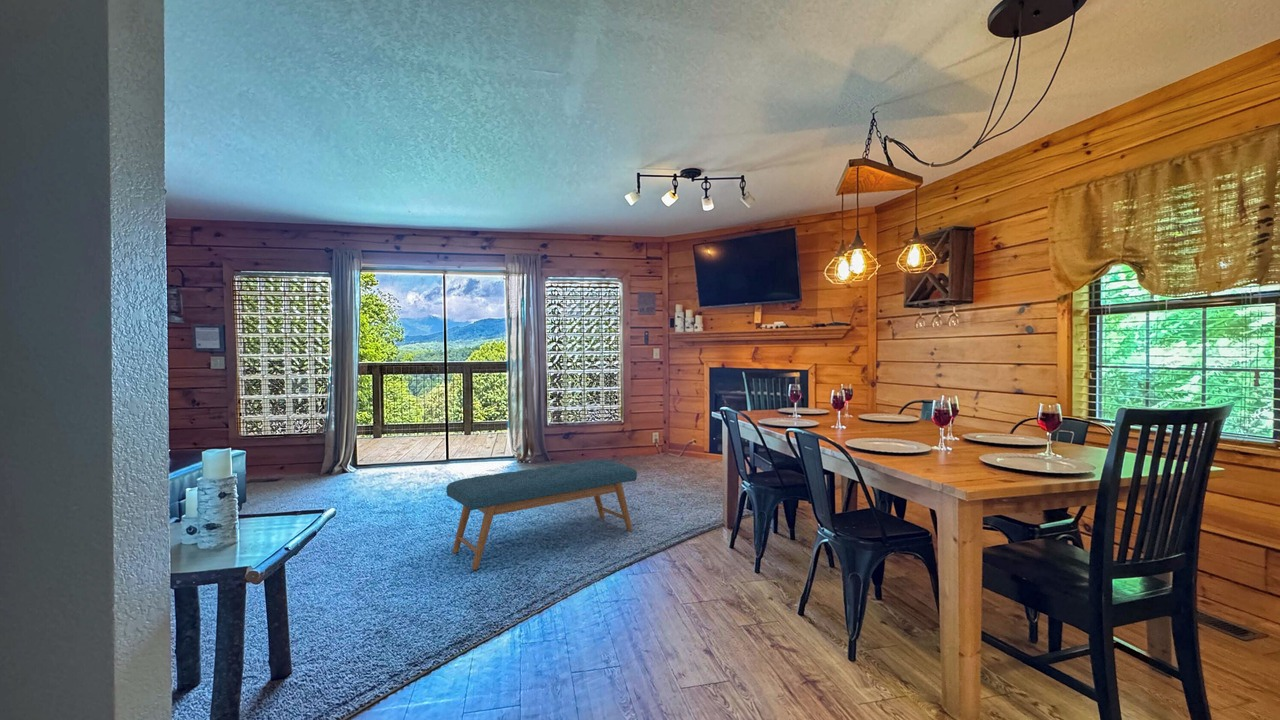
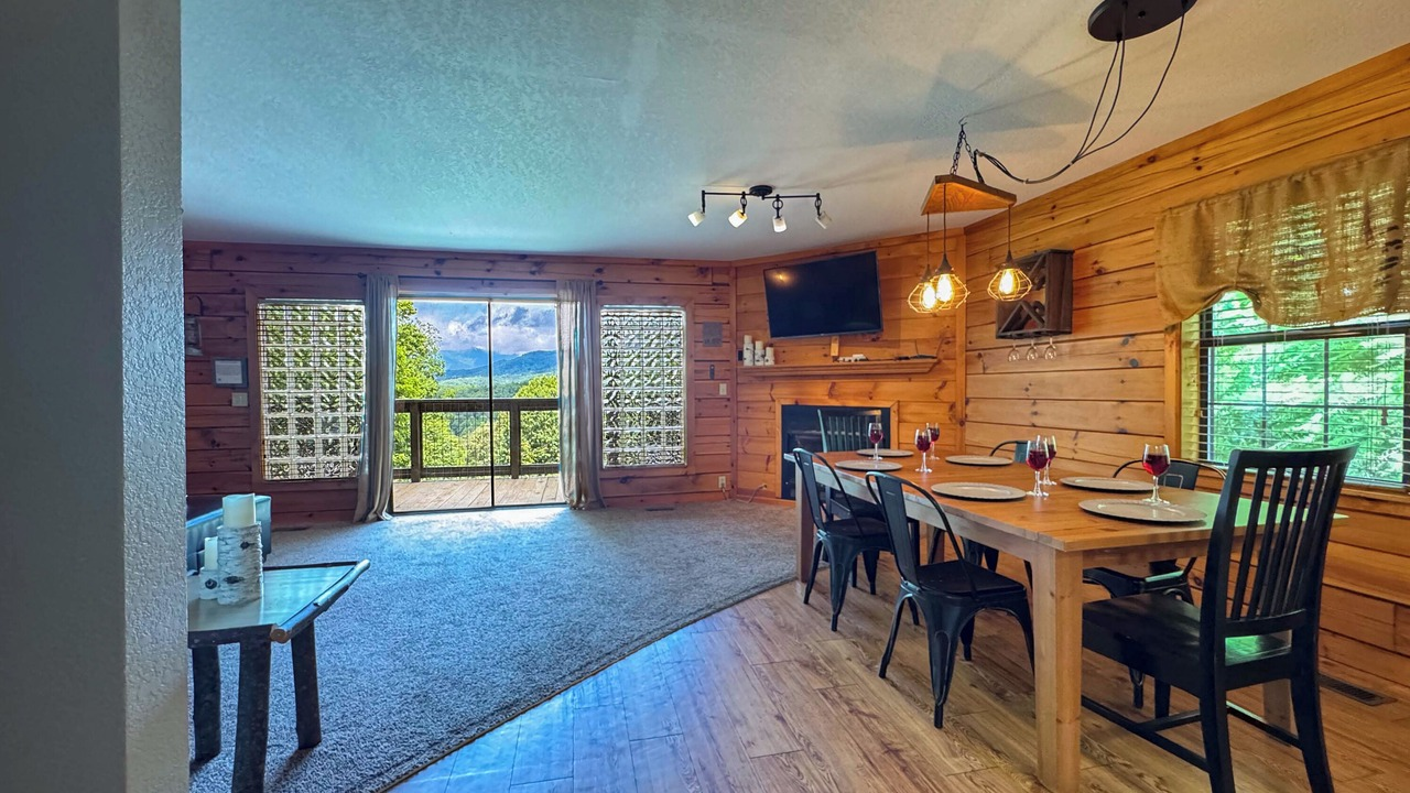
- bench [445,459,638,571]
